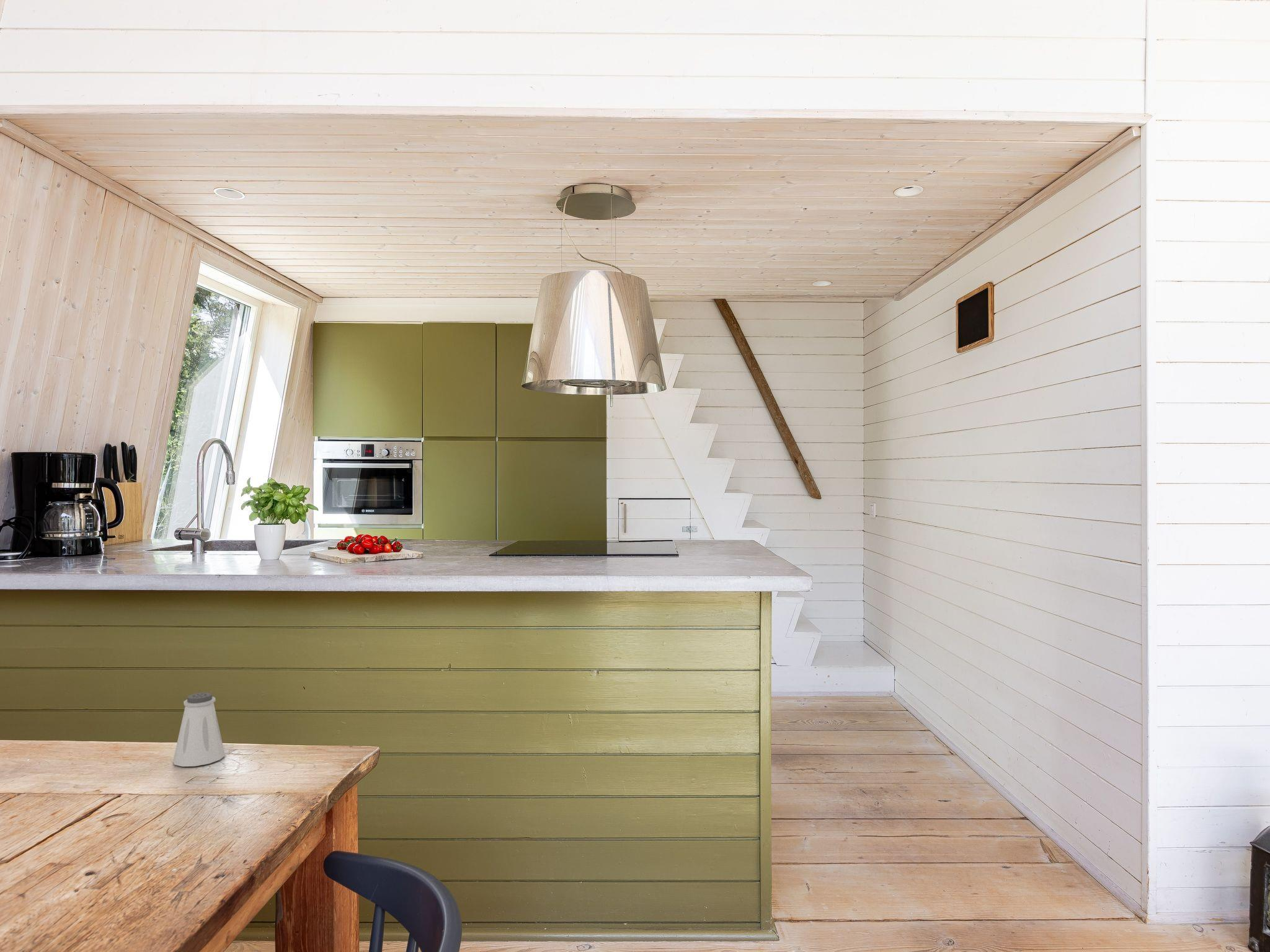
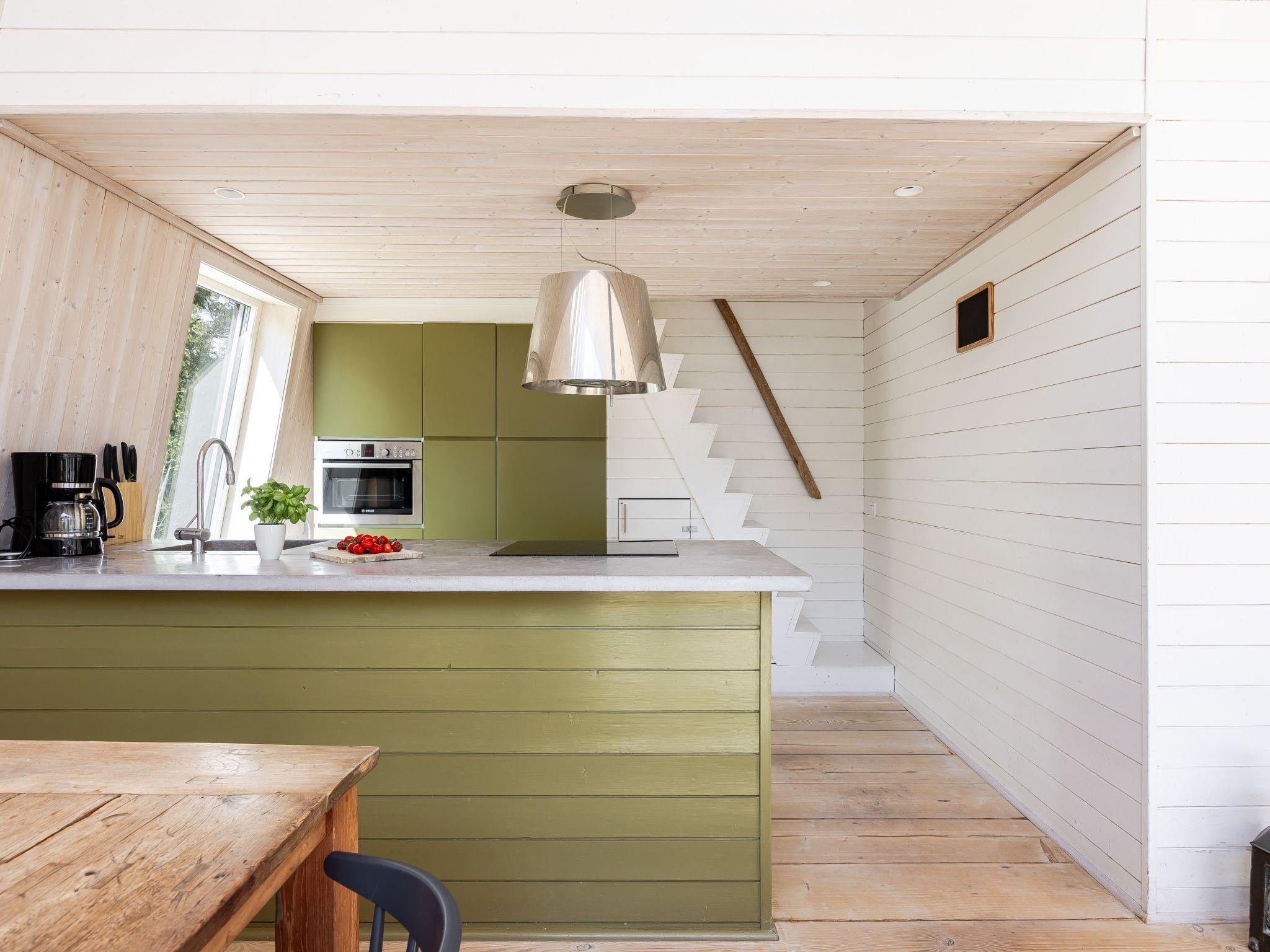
- saltshaker [172,692,226,767]
